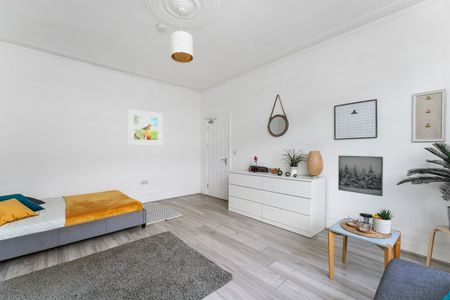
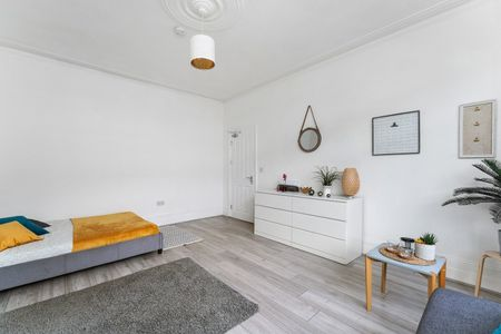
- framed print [127,108,163,146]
- wall art [337,155,384,197]
